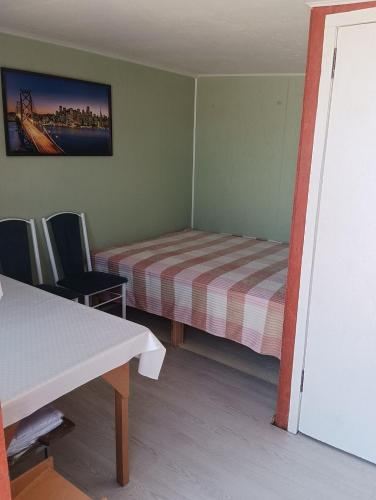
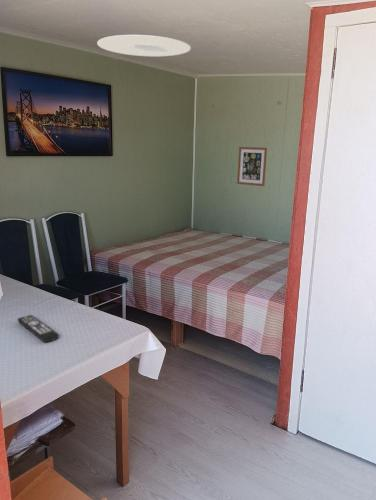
+ wall art [236,146,268,187]
+ ceiling light [96,34,192,57]
+ remote control [16,314,60,343]
